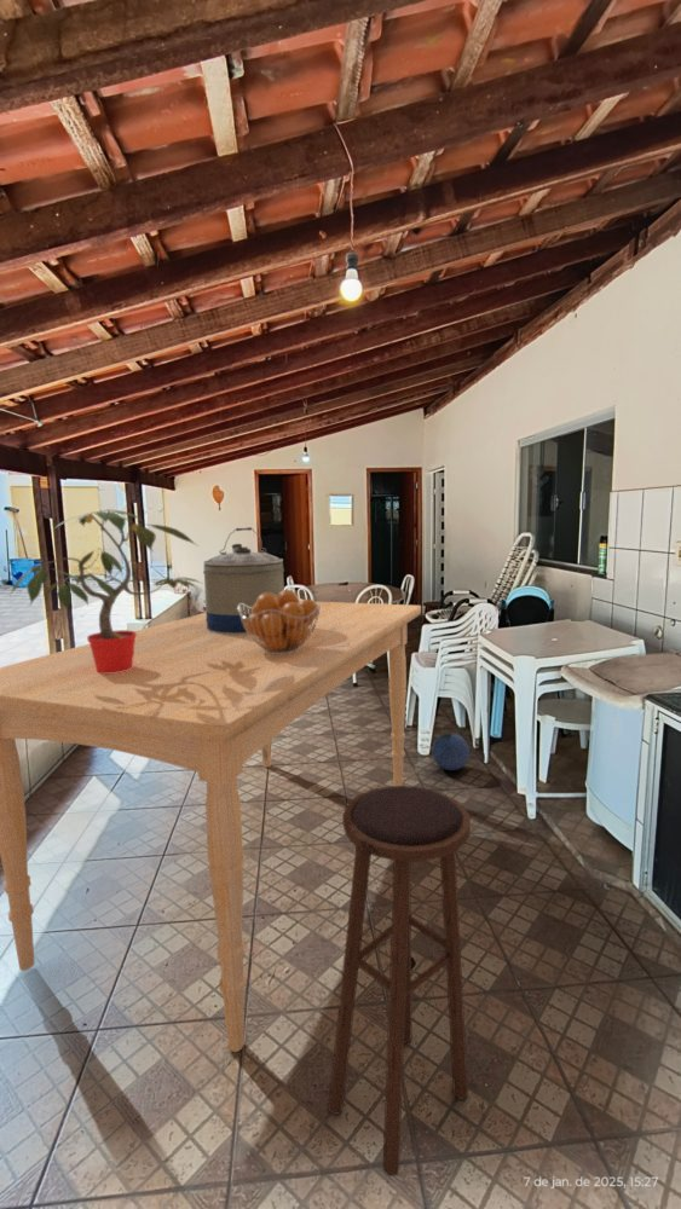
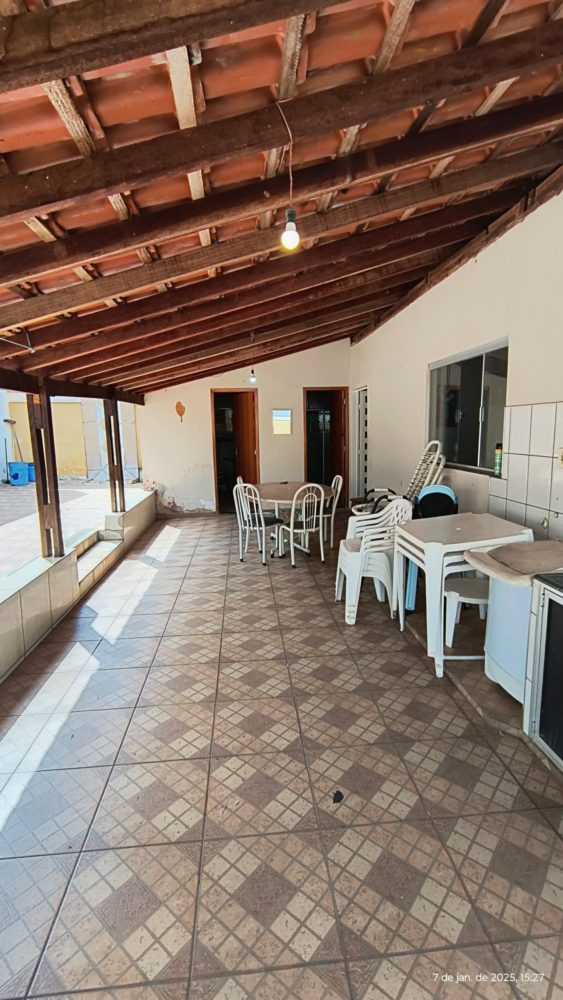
- water jug [202,526,285,635]
- stool [327,785,472,1178]
- dining table [0,601,422,1053]
- fruit basket [238,589,321,654]
- ball [431,731,471,771]
- potted plant [10,508,202,673]
